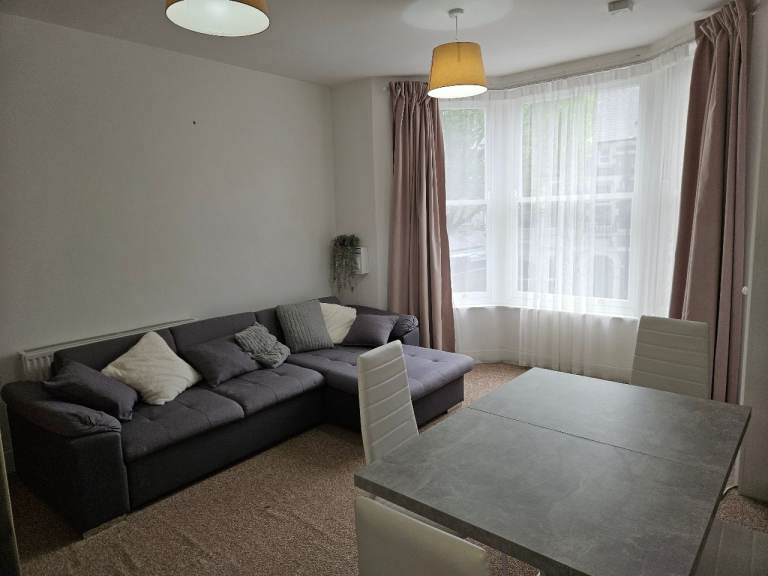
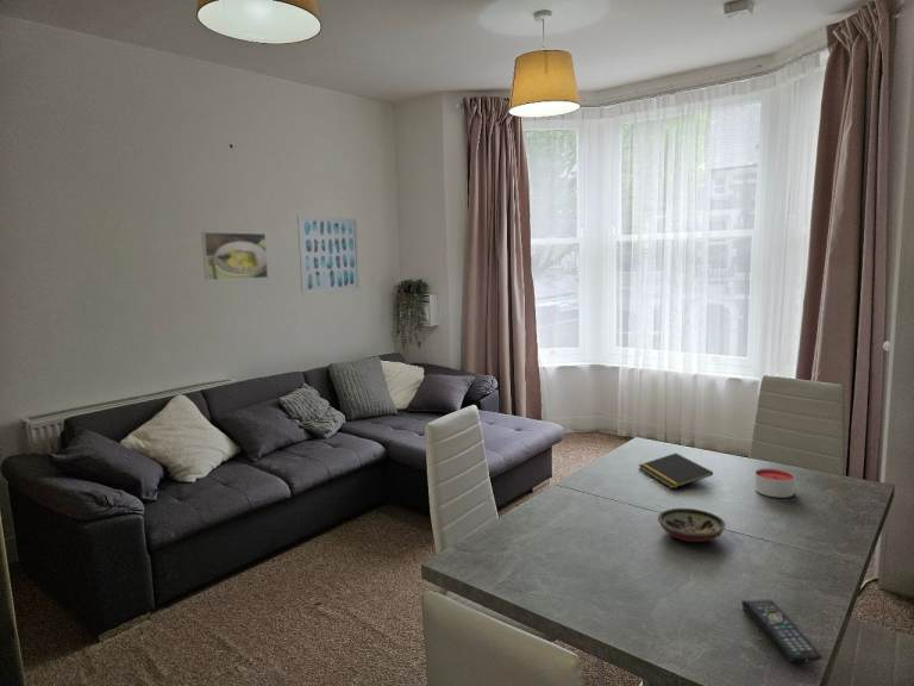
+ wall art [296,214,362,295]
+ remote control [740,598,824,663]
+ candle [753,467,796,499]
+ notepad [638,453,714,489]
+ decorative bowl [657,507,727,543]
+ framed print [200,231,269,281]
